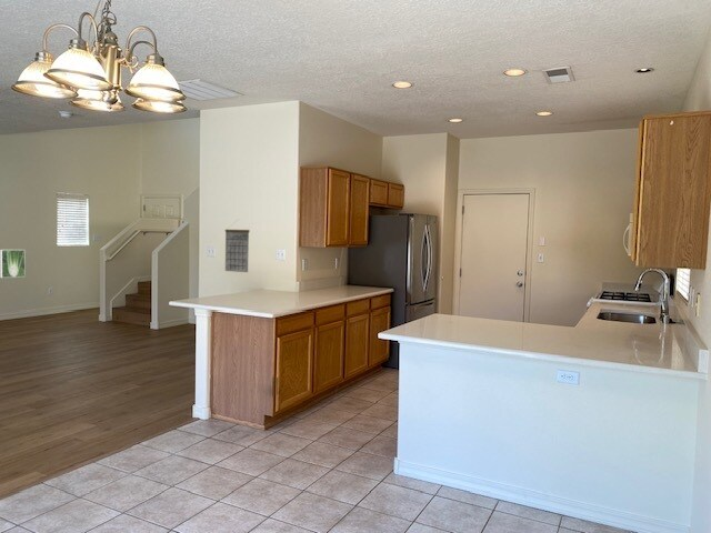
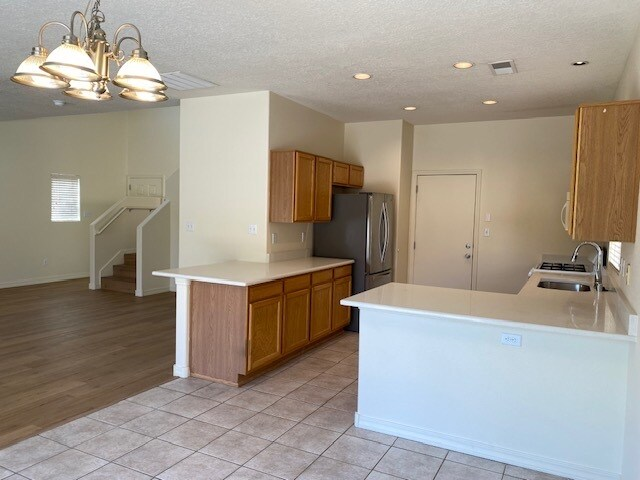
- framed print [0,249,26,279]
- calendar [224,220,251,273]
